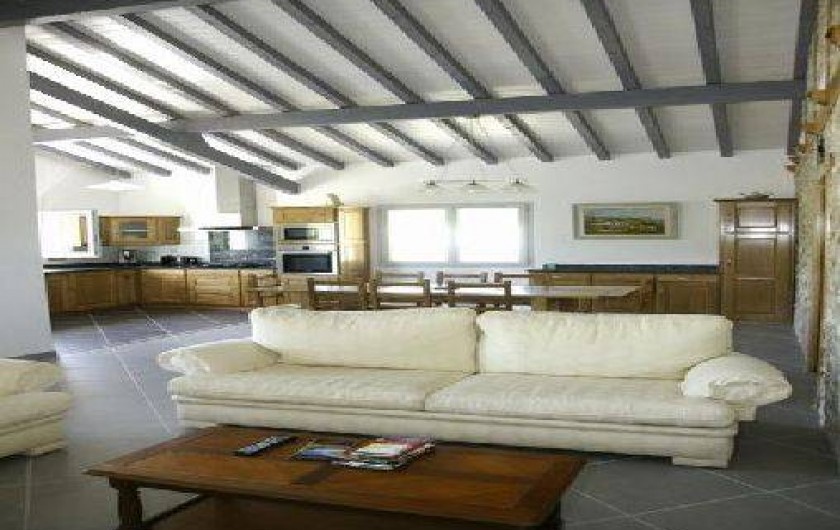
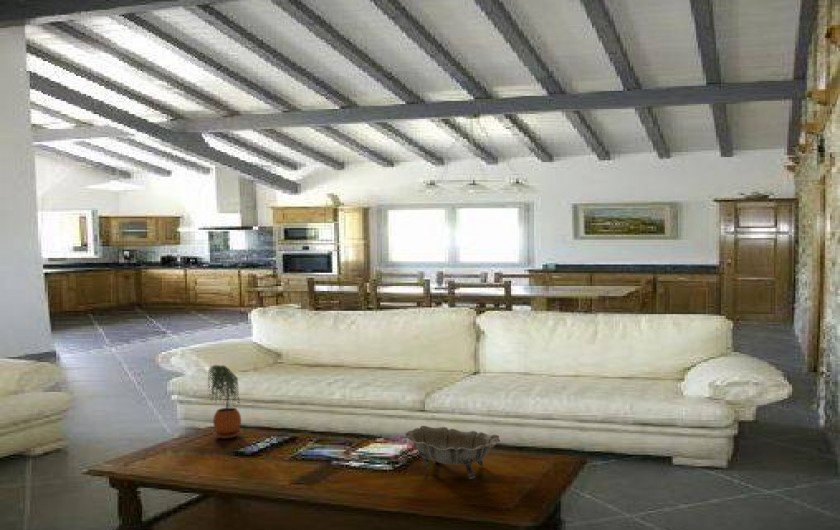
+ potted plant [206,364,243,439]
+ decorative bowl [404,425,501,480]
